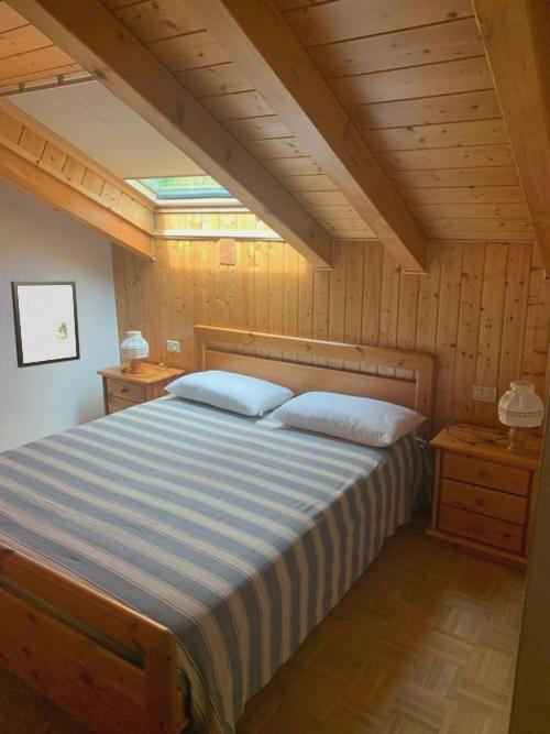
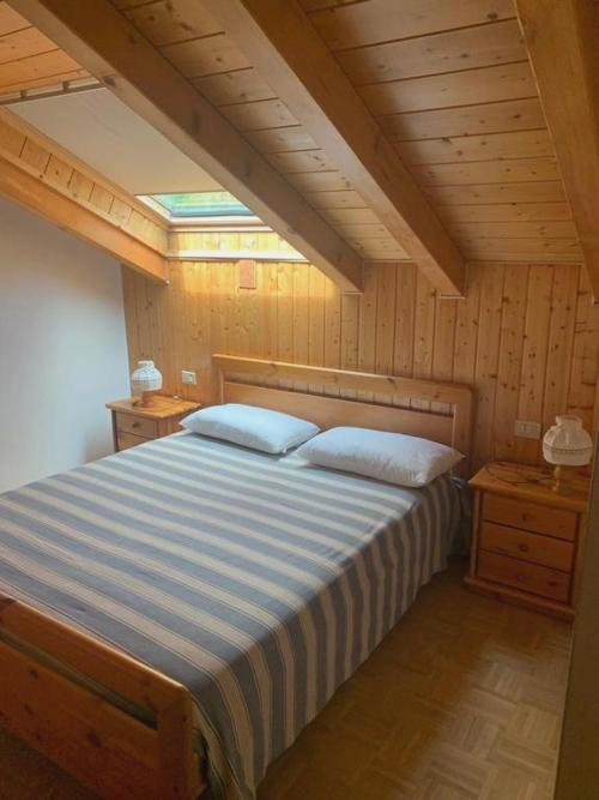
- wall art [10,280,81,369]
